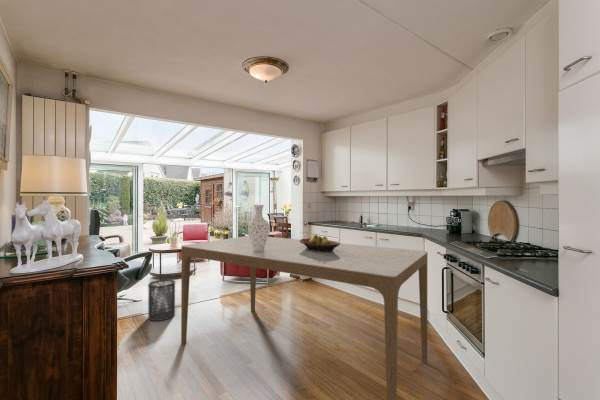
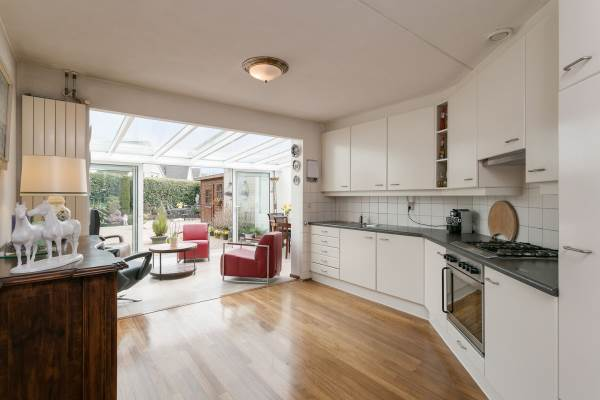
- trash can [147,278,177,322]
- dining table [180,235,428,400]
- fruit bowl [299,234,341,252]
- vase [247,204,270,252]
